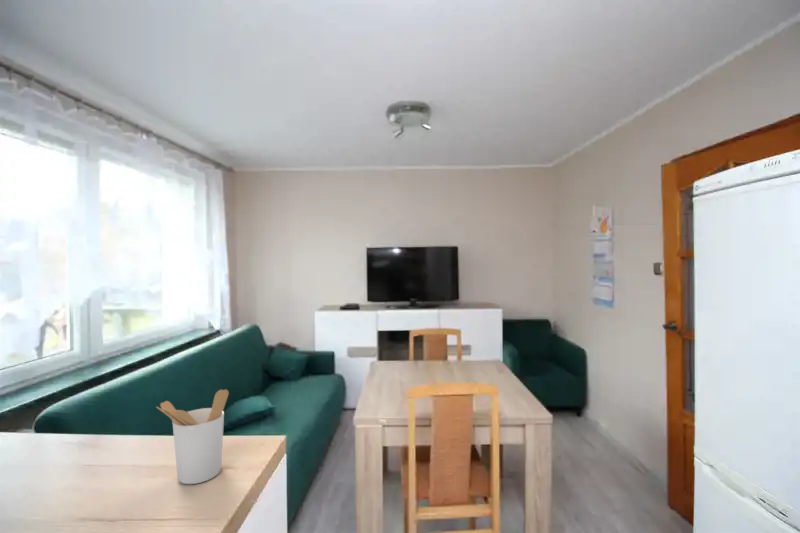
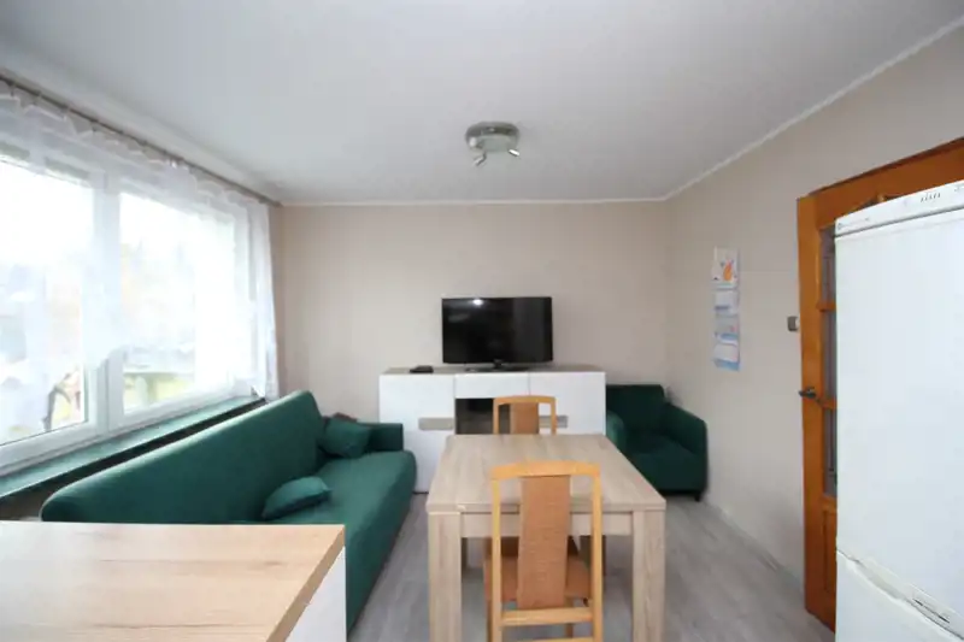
- utensil holder [155,389,230,485]
